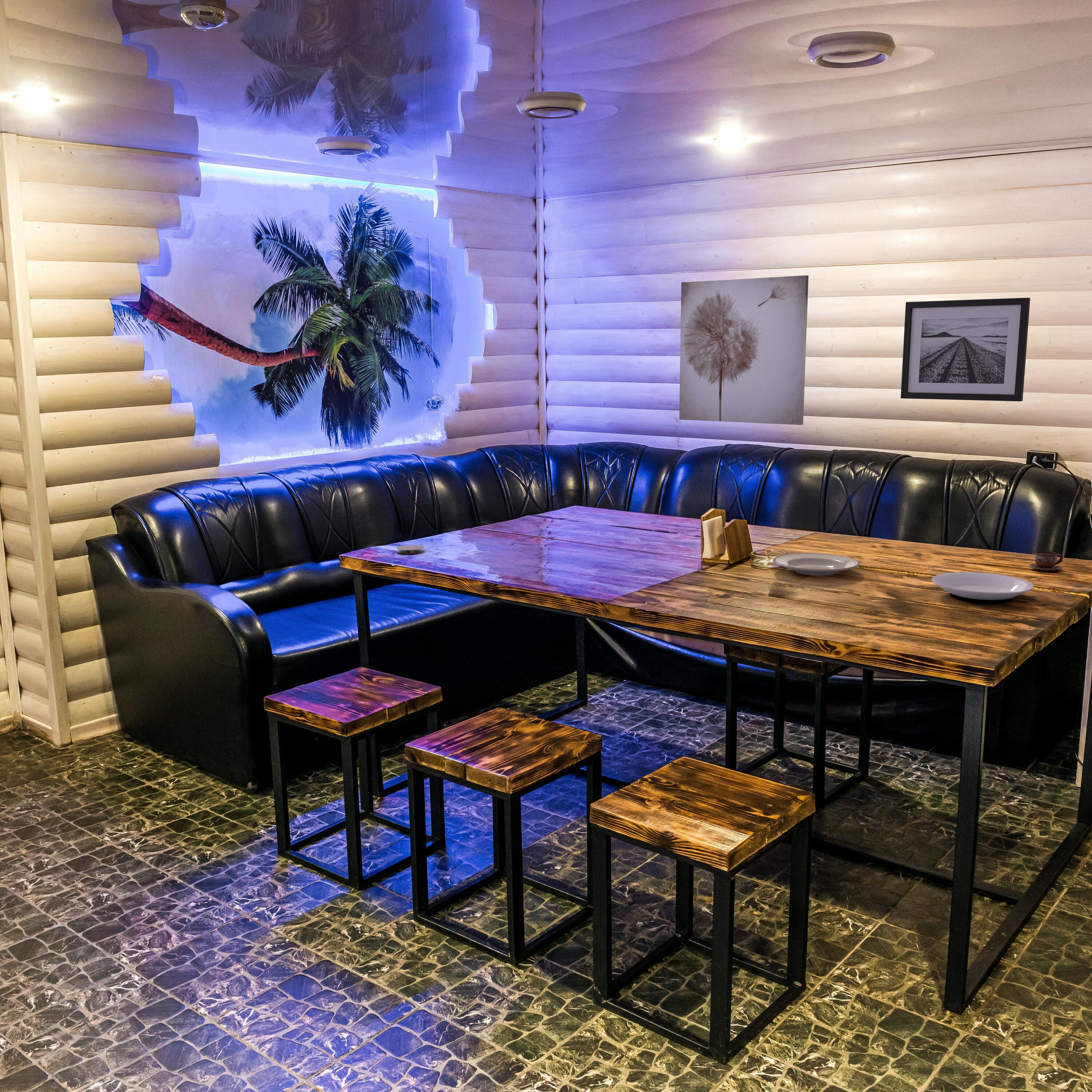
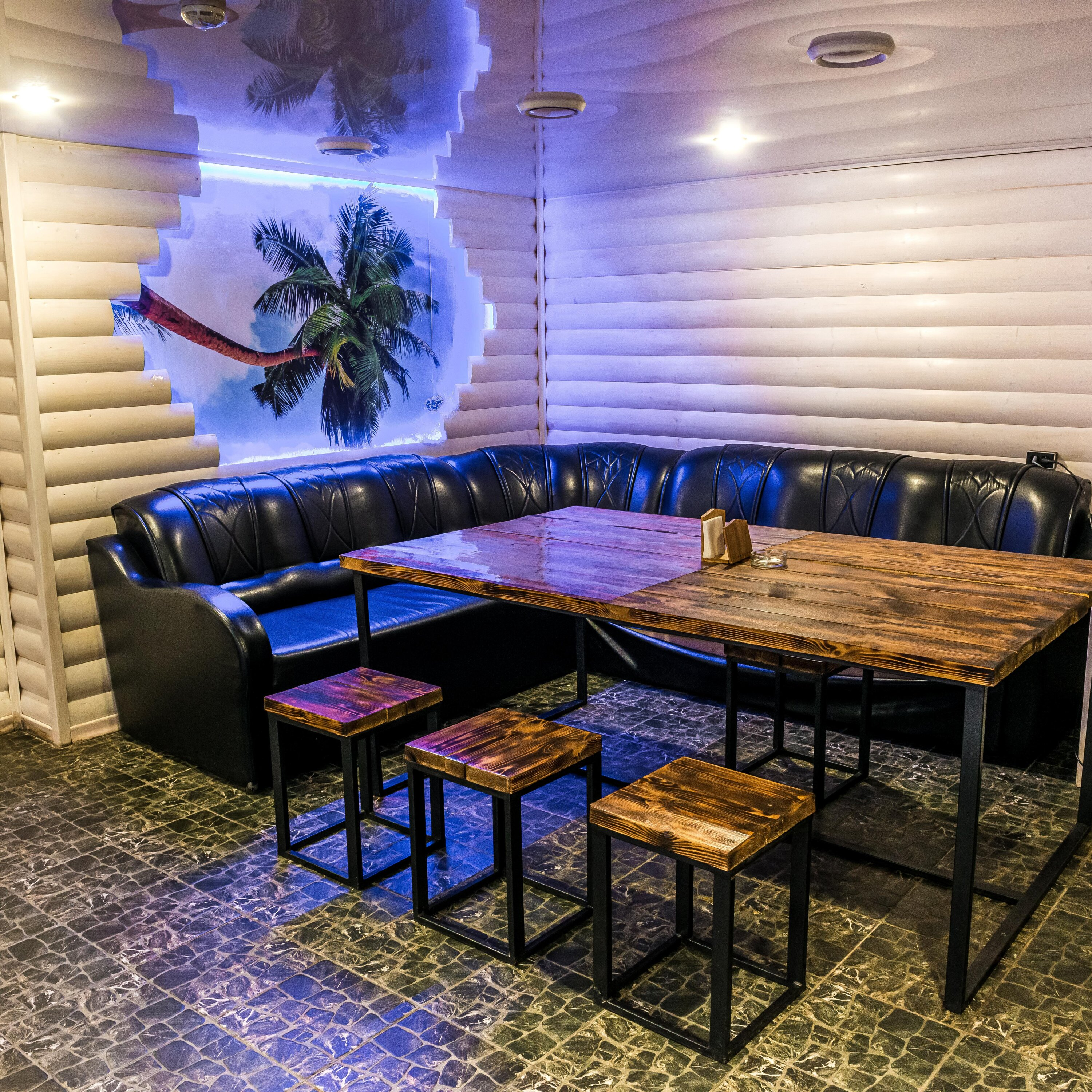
- coaster [396,545,424,554]
- wall art [900,297,1030,402]
- cup [1029,551,1063,572]
- plate [772,553,860,576]
- wall art [679,275,809,425]
- plate [931,572,1034,604]
